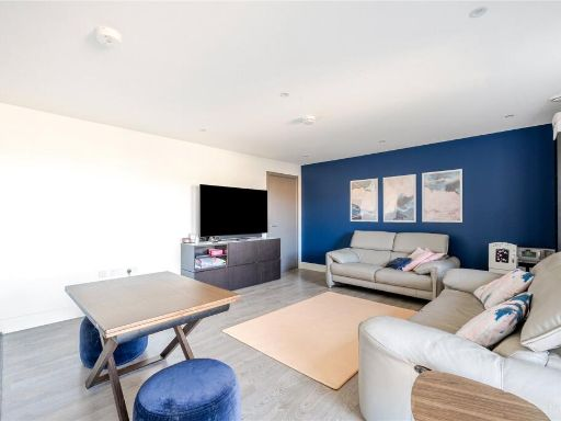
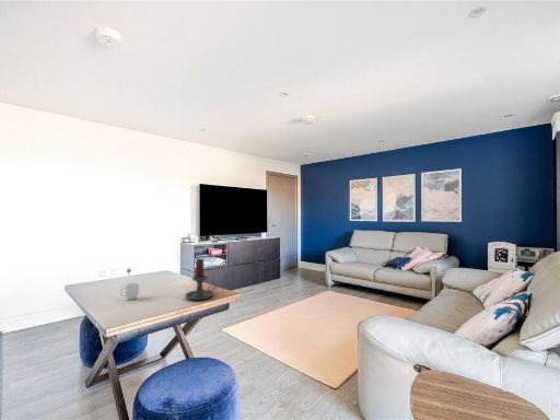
+ candle holder [184,258,218,301]
+ mug [119,281,140,301]
